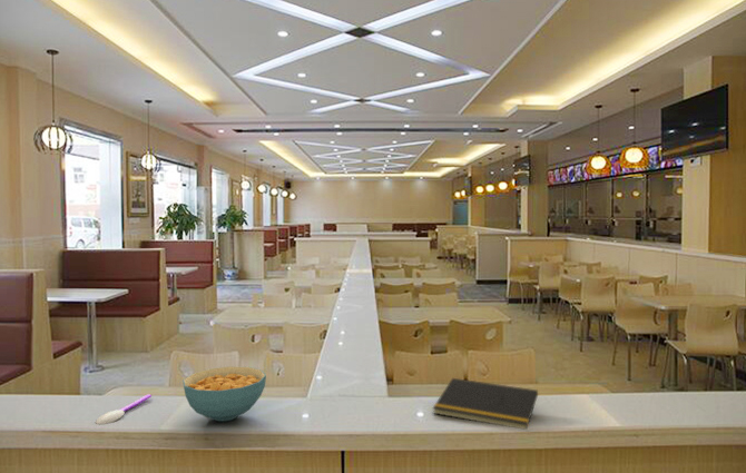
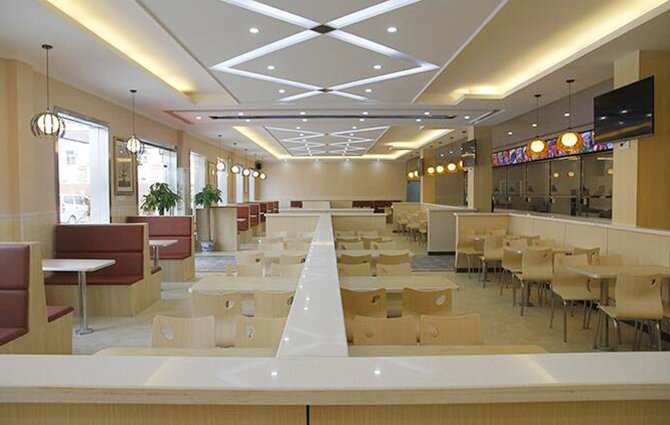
- spoon [95,394,153,425]
- cereal bowl [181,365,267,422]
- notepad [431,377,539,431]
